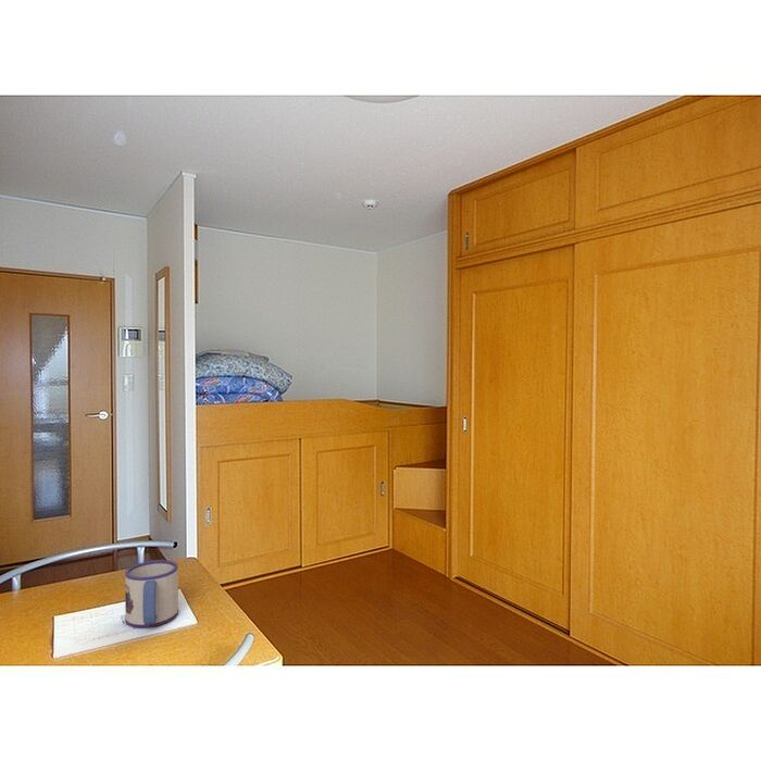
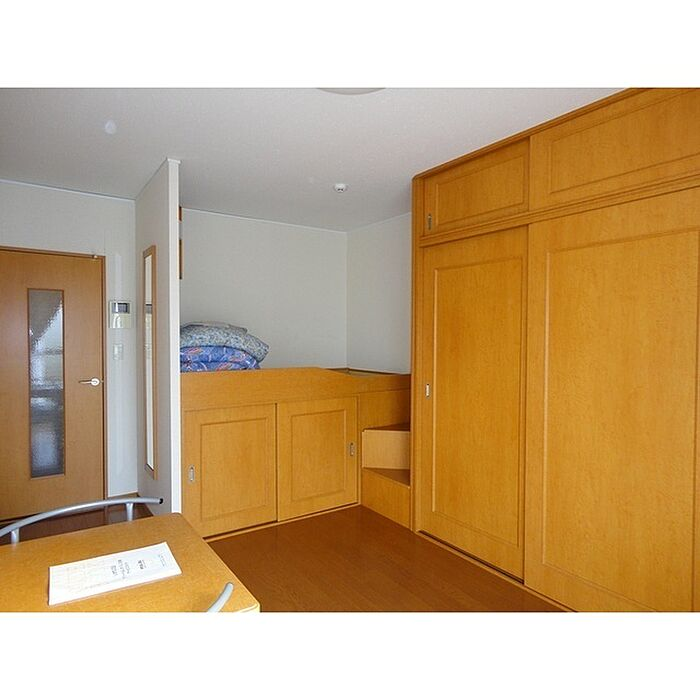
- mug [124,559,179,628]
